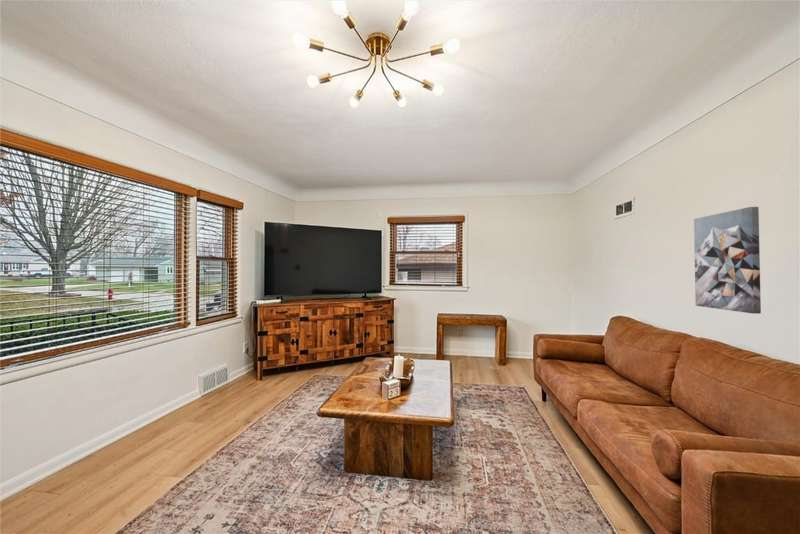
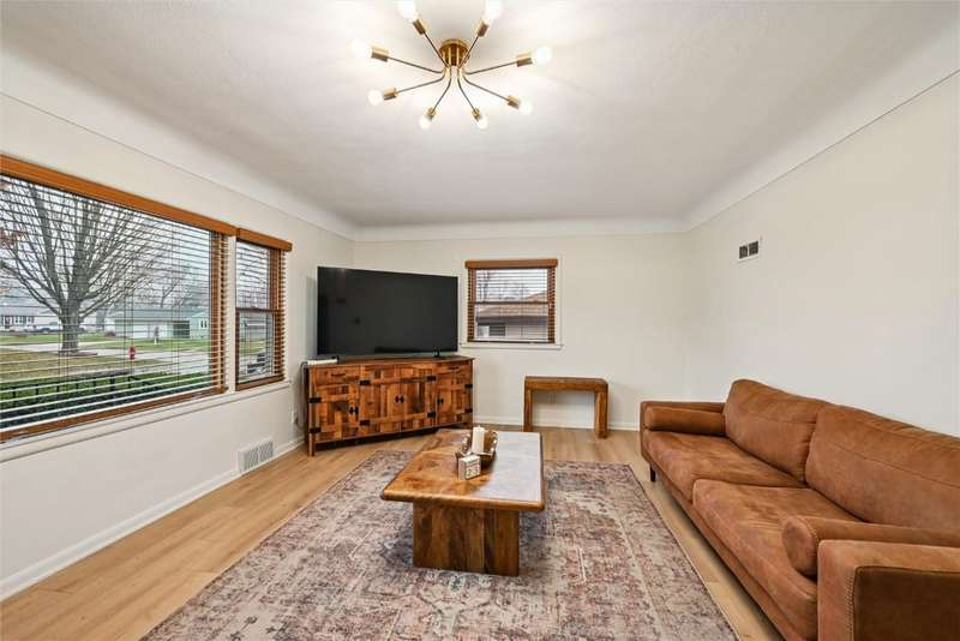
- wall art [693,206,762,315]
